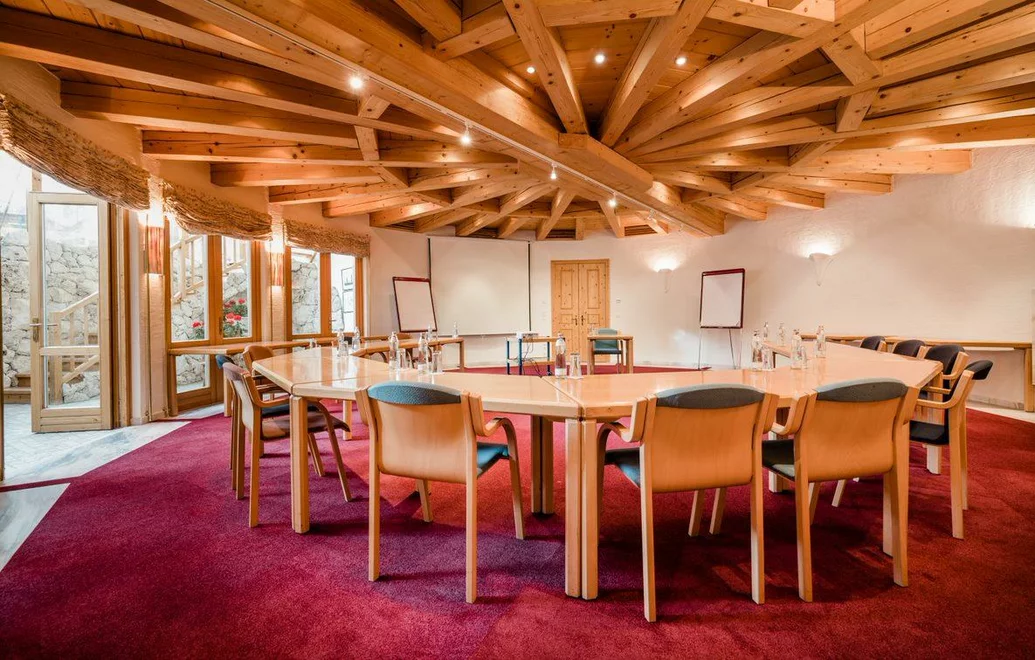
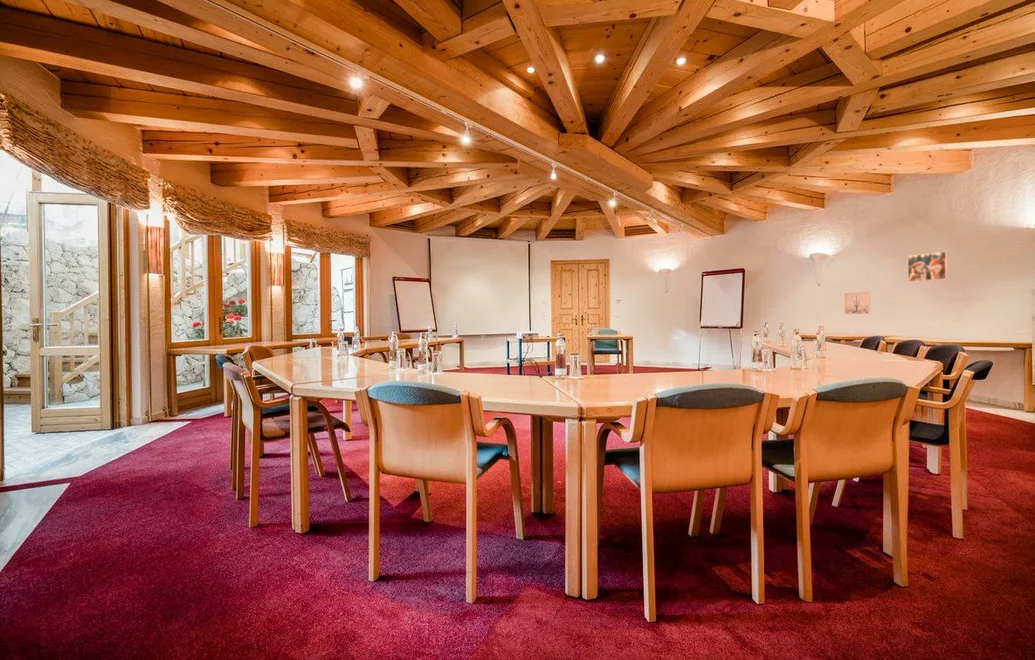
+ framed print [907,251,948,283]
+ wall art [843,291,871,316]
